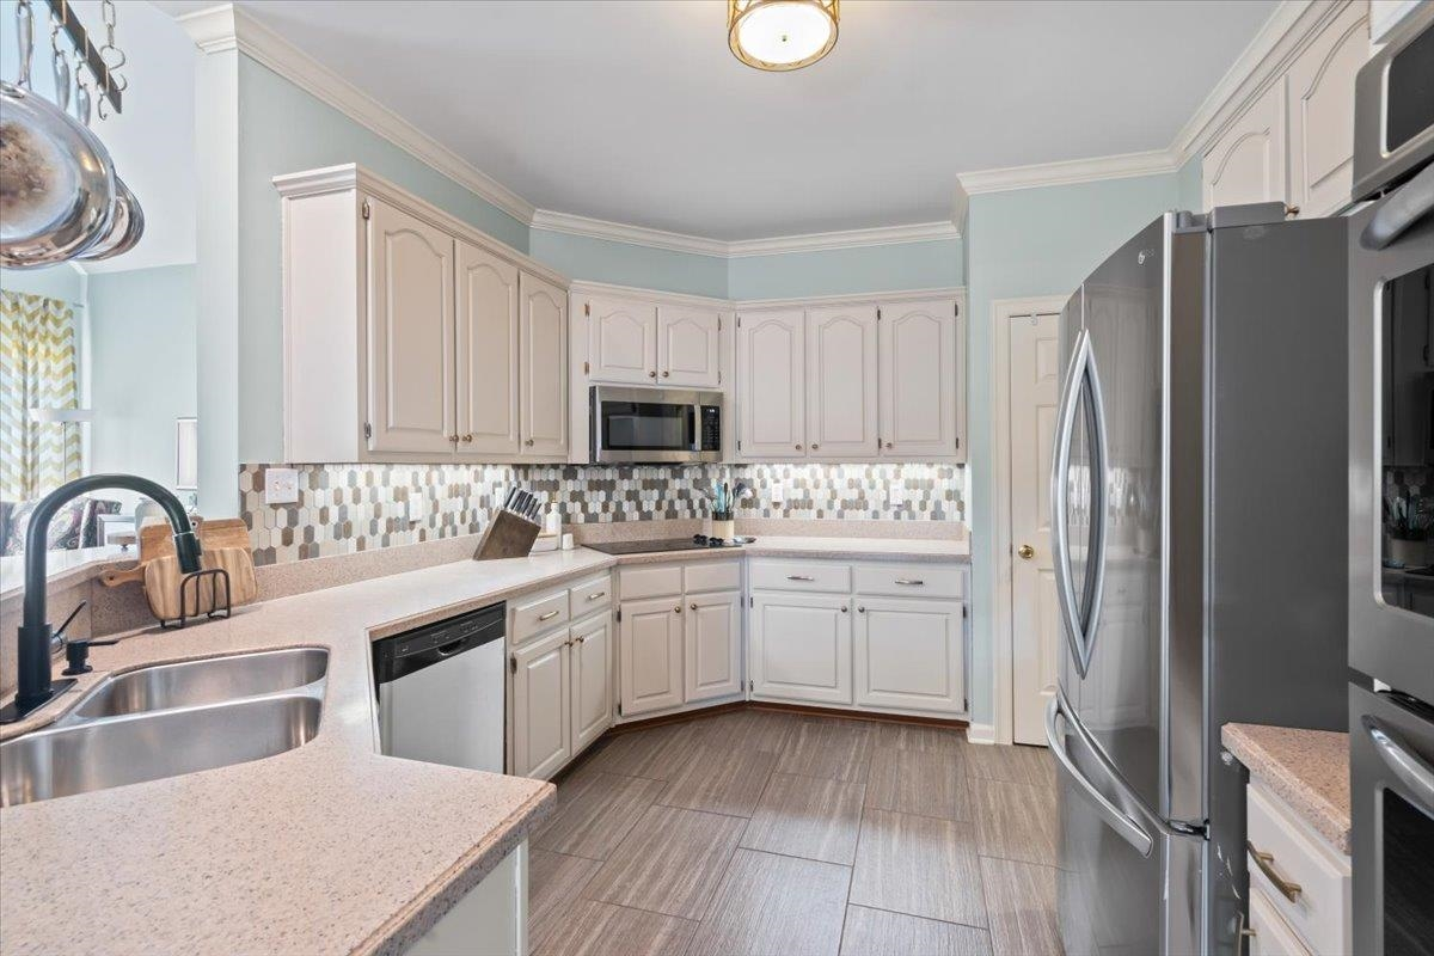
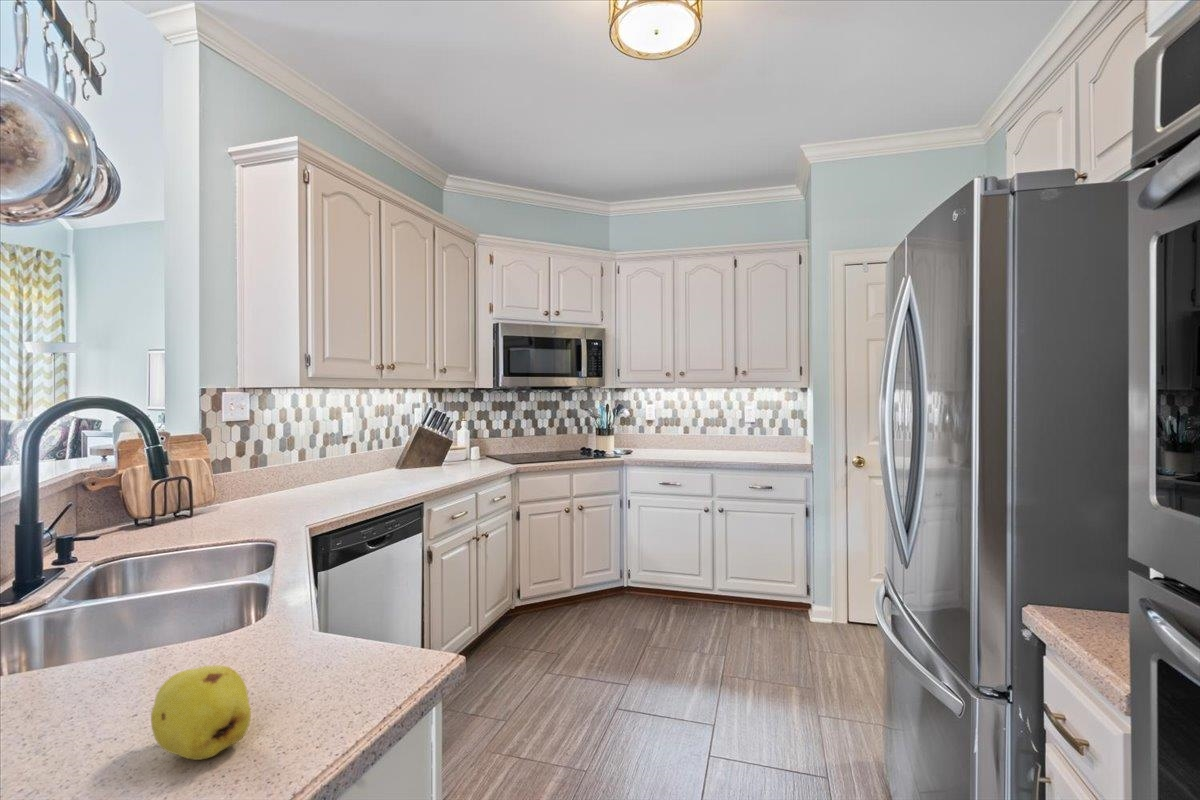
+ fruit [150,664,252,761]
